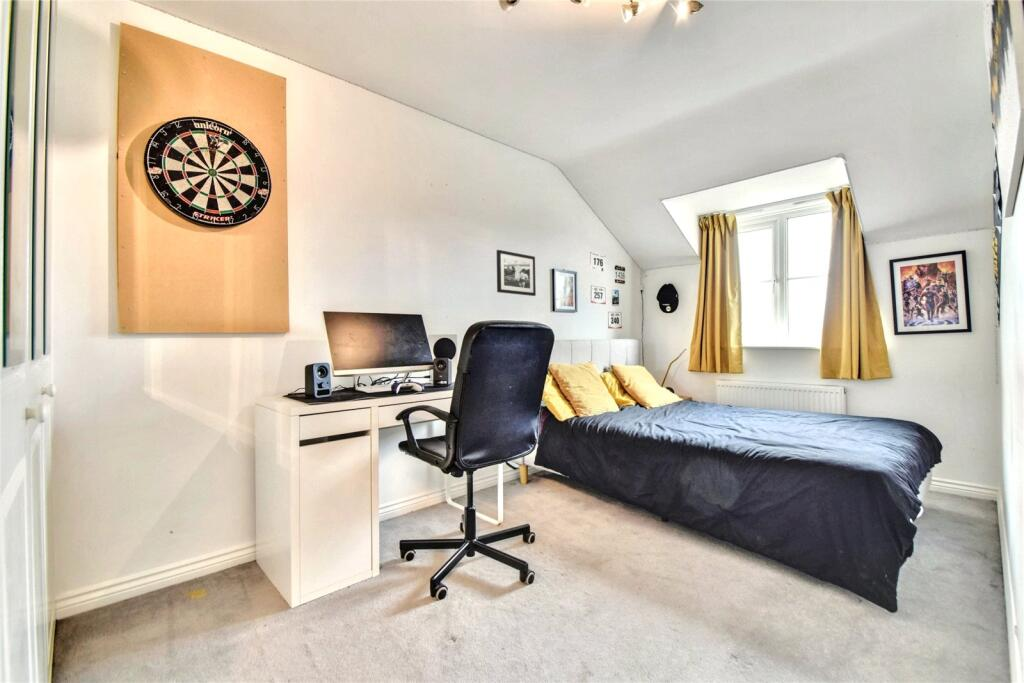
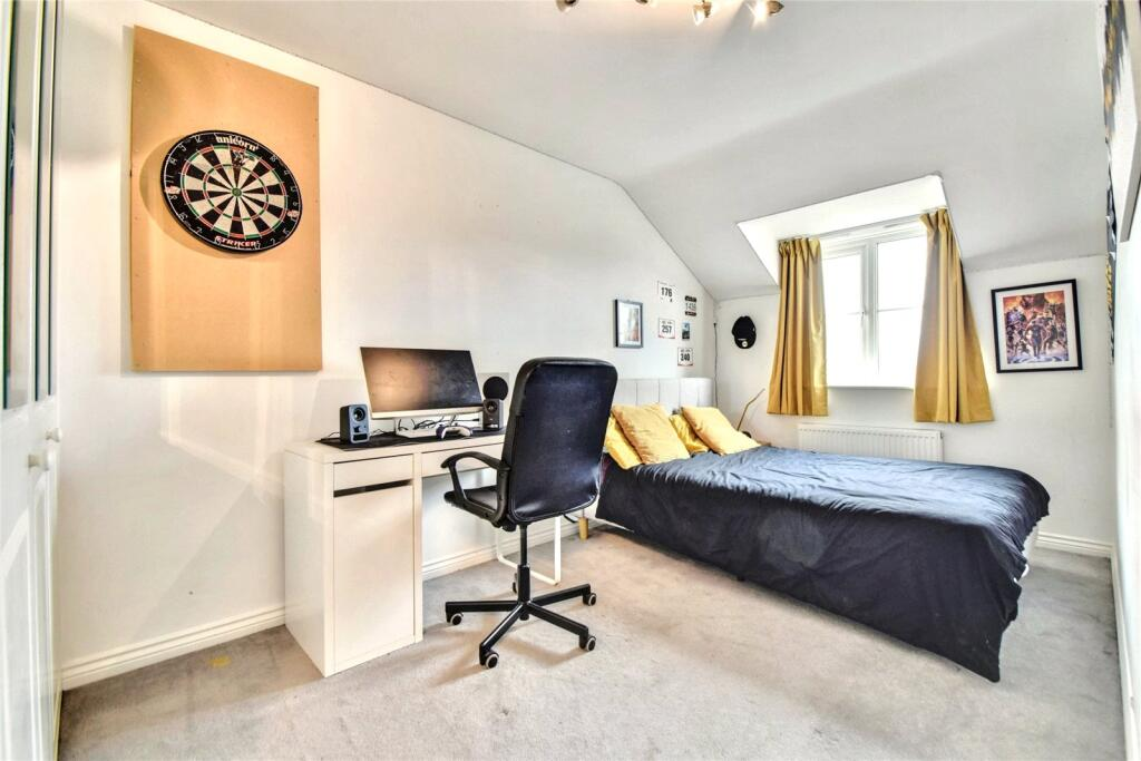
- picture frame [495,249,537,297]
